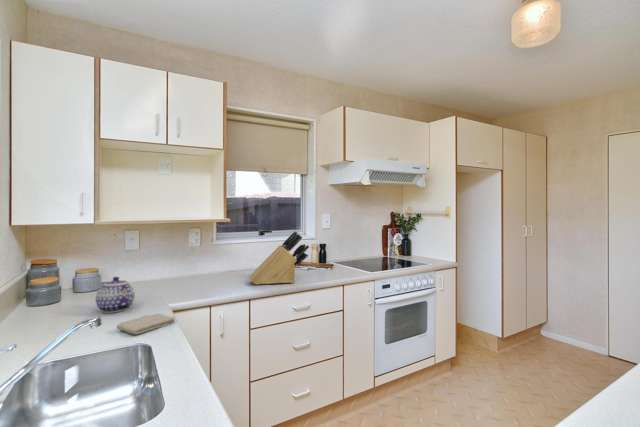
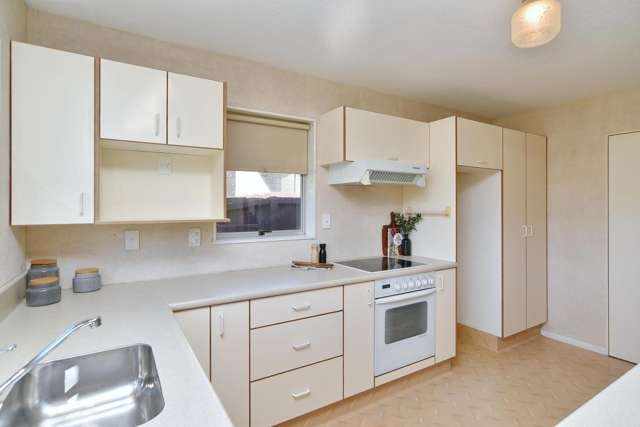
- teapot [95,276,136,314]
- washcloth [115,313,176,336]
- knife block [248,230,310,286]
